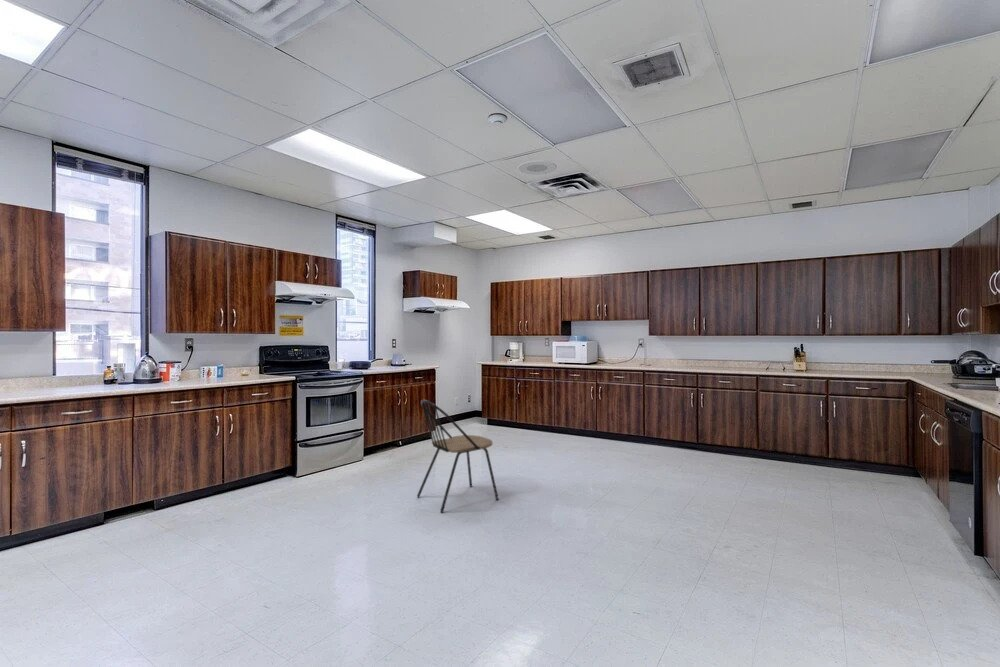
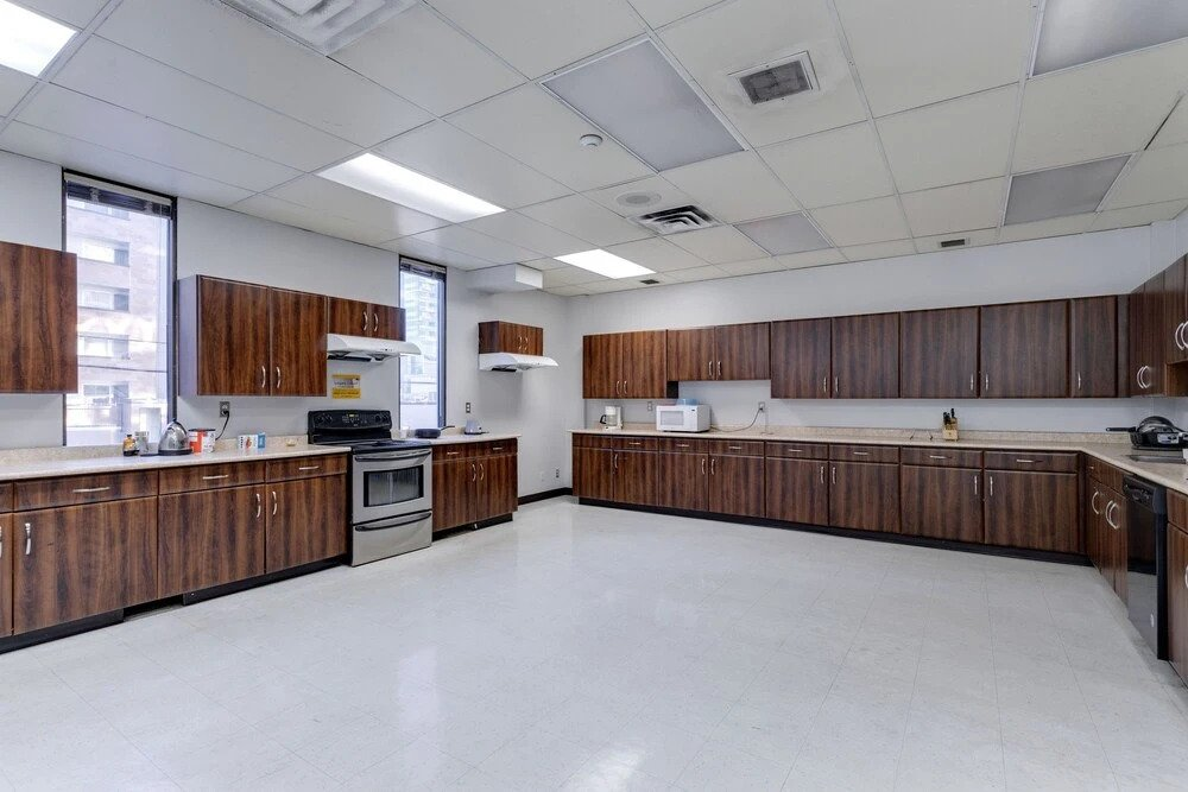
- dining chair [416,399,500,513]
